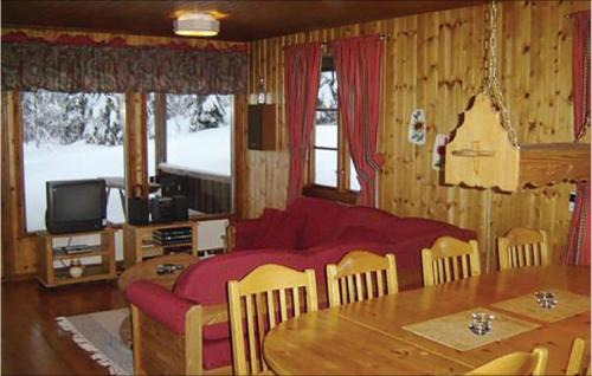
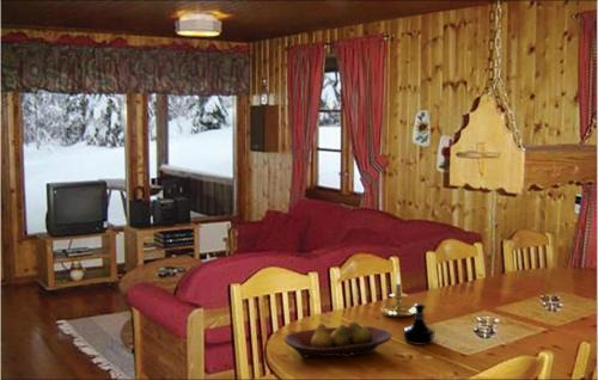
+ candle holder [379,272,415,319]
+ tequila bottle [403,302,435,345]
+ fruit bowl [283,320,393,360]
